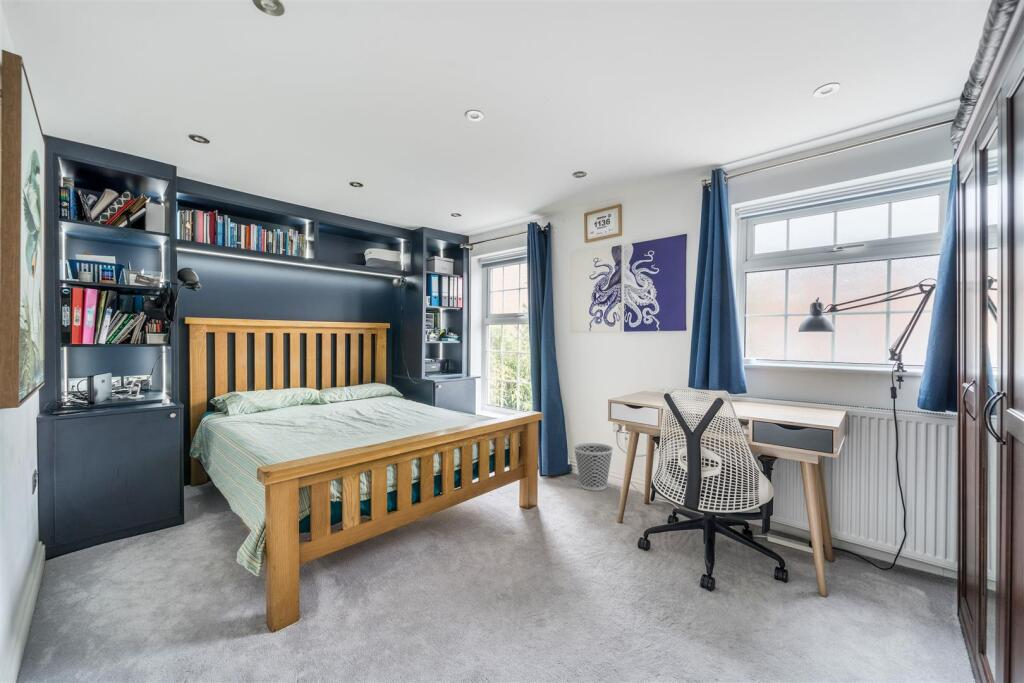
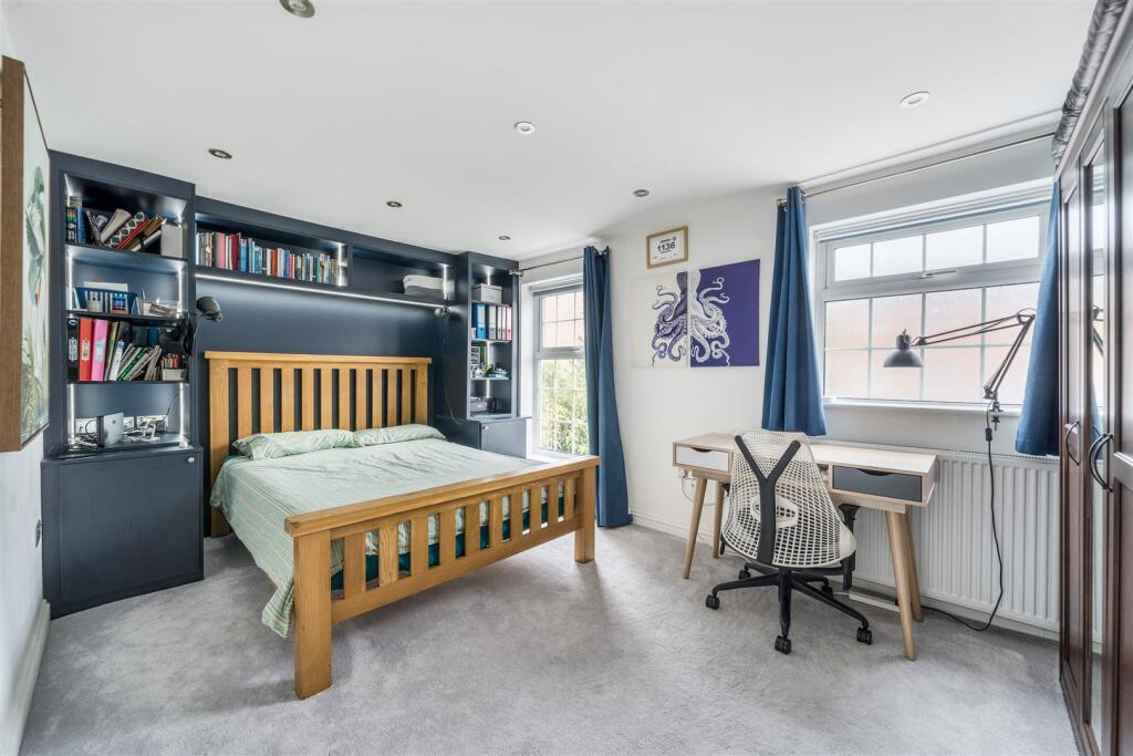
- wastebasket [572,442,614,492]
